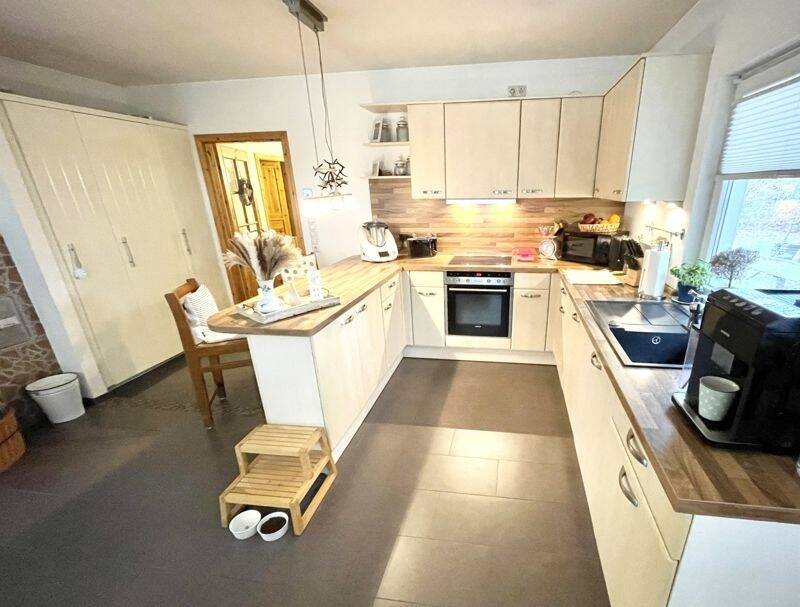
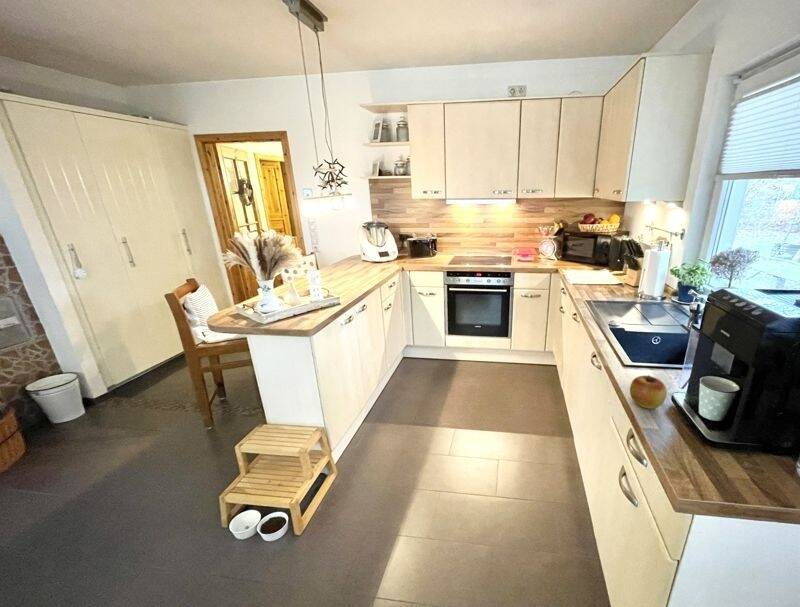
+ apple [629,374,668,410]
